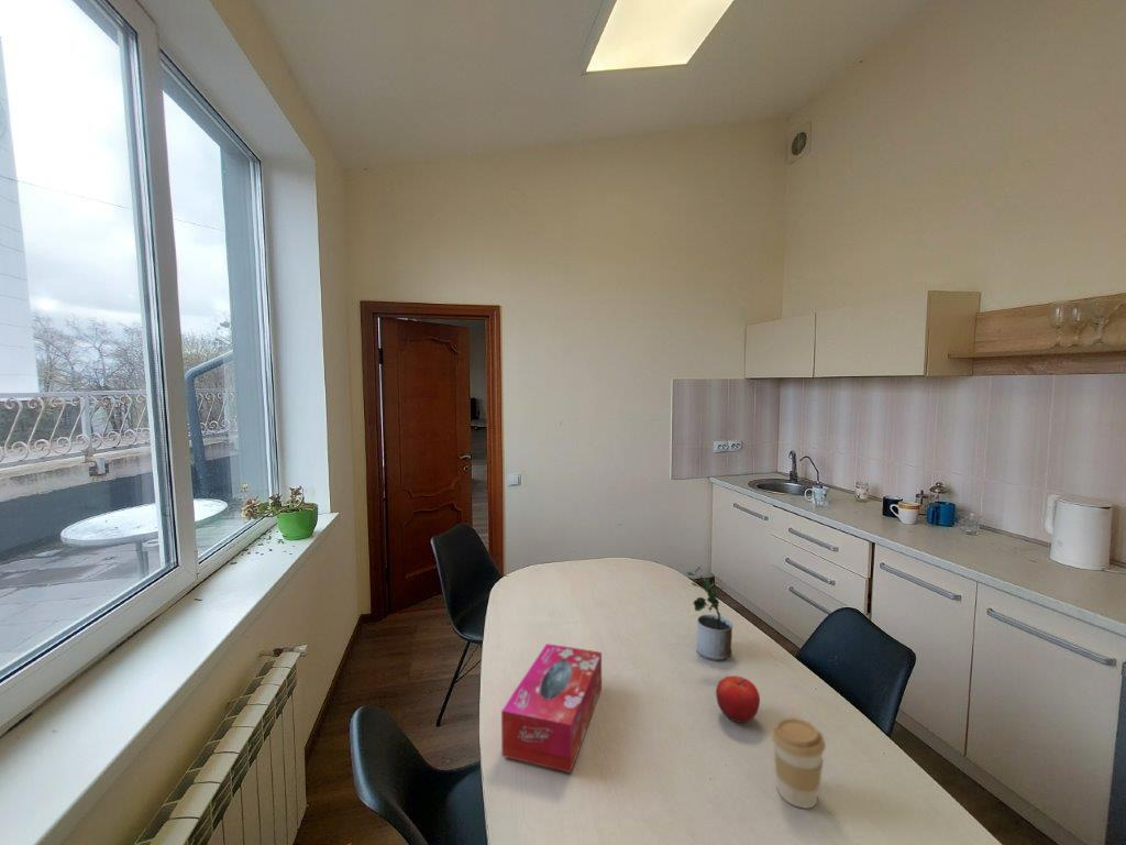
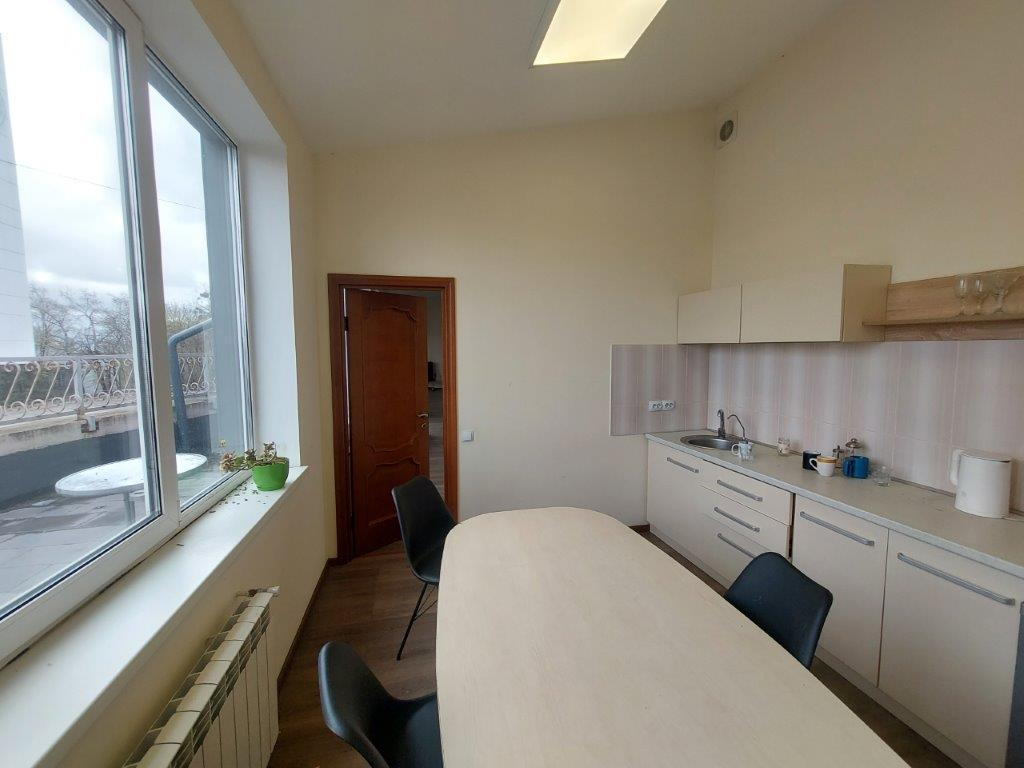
- potted plant [685,566,733,661]
- coffee cup [770,717,827,809]
- tissue box [500,643,603,773]
- fruit [715,674,761,724]
